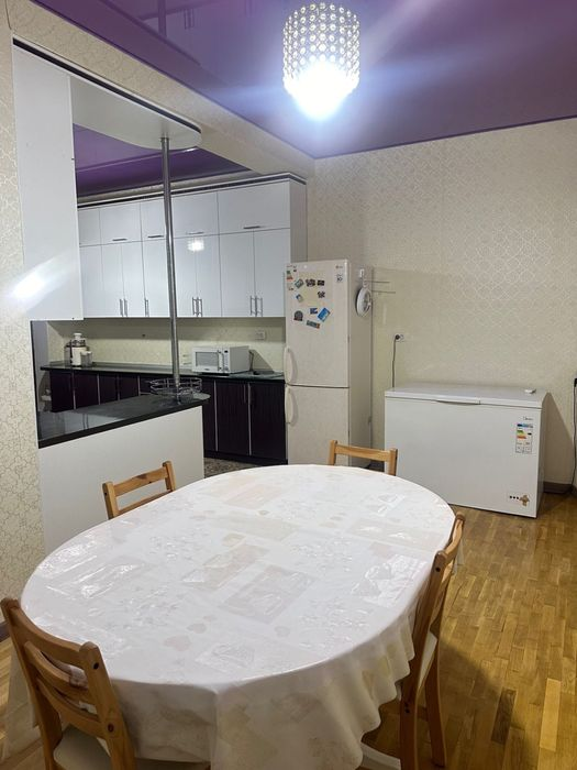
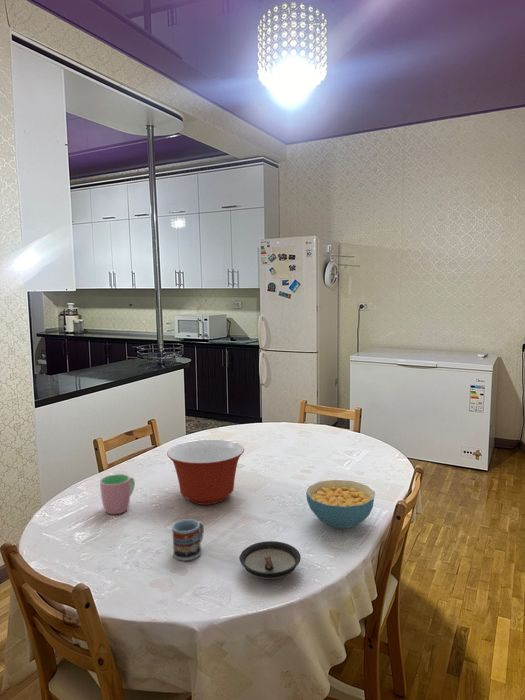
+ saucer [238,540,302,580]
+ cup [99,473,136,515]
+ cup [171,518,205,562]
+ mixing bowl [166,438,245,506]
+ cereal bowl [305,479,376,530]
